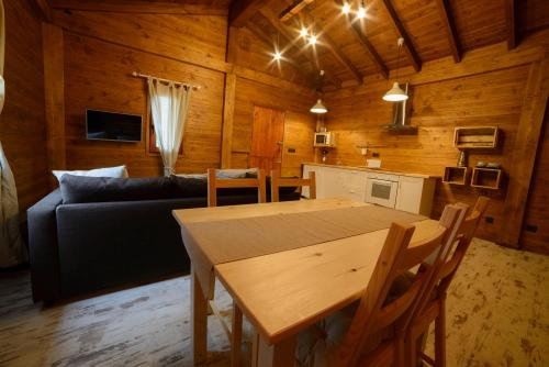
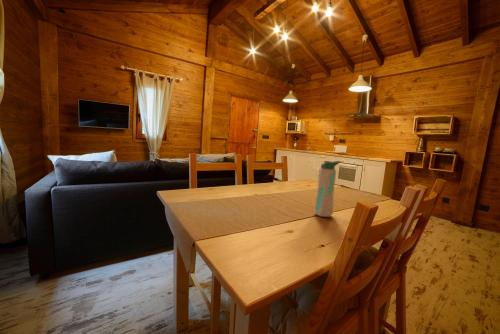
+ water bottle [313,160,342,218]
